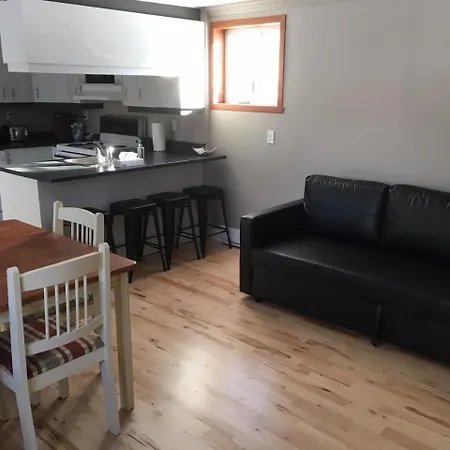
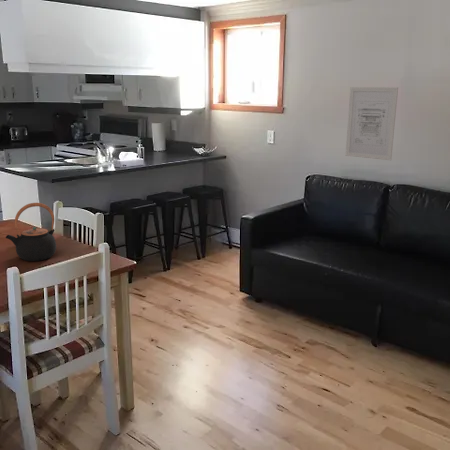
+ wall art [344,86,399,161]
+ teapot [5,202,57,262]
